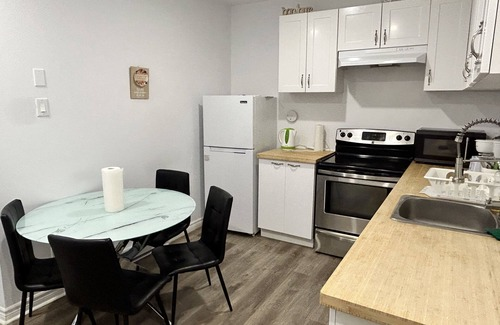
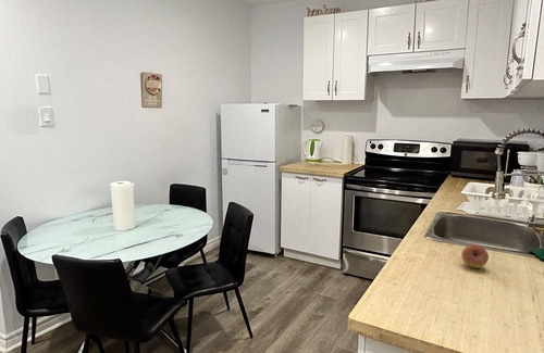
+ fruit [460,243,490,269]
